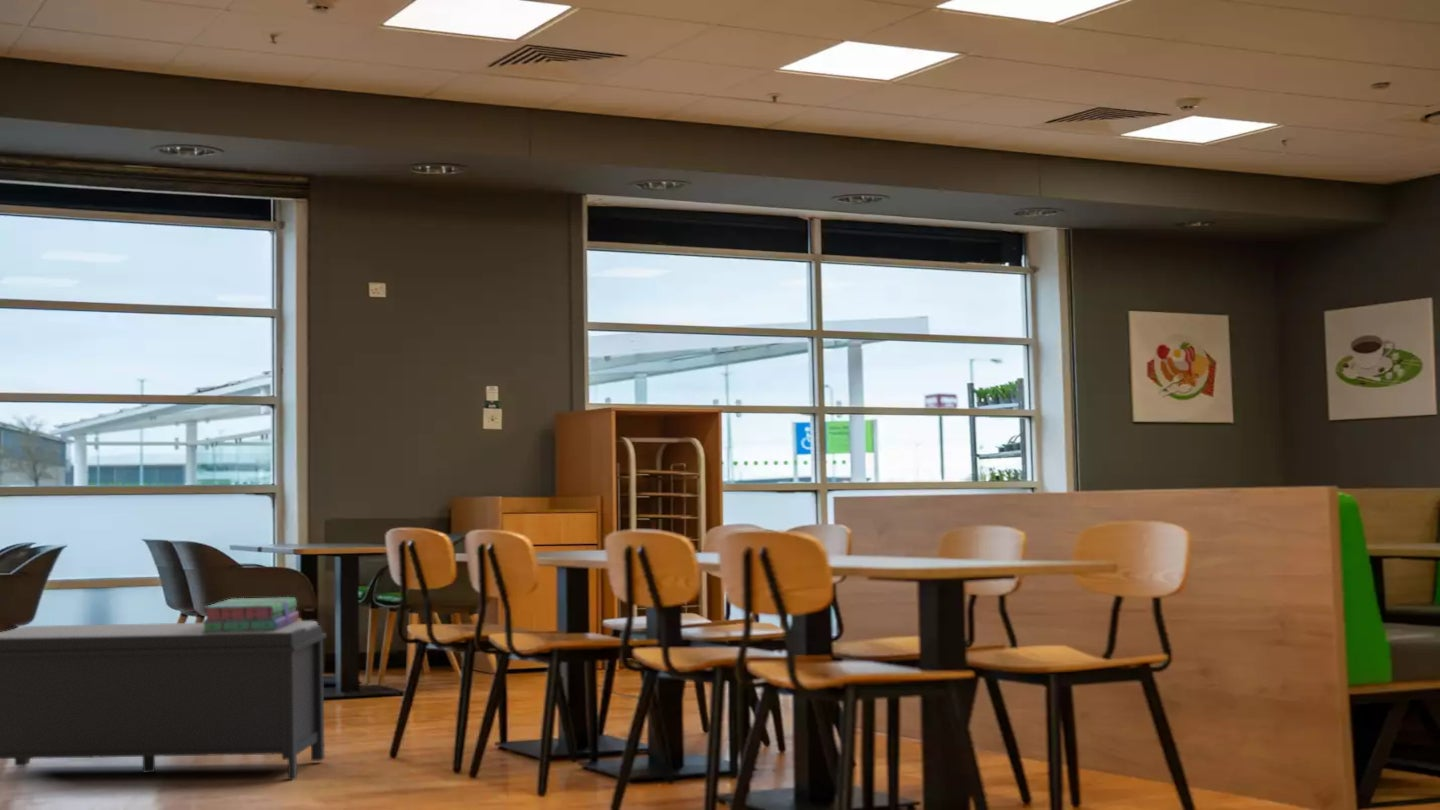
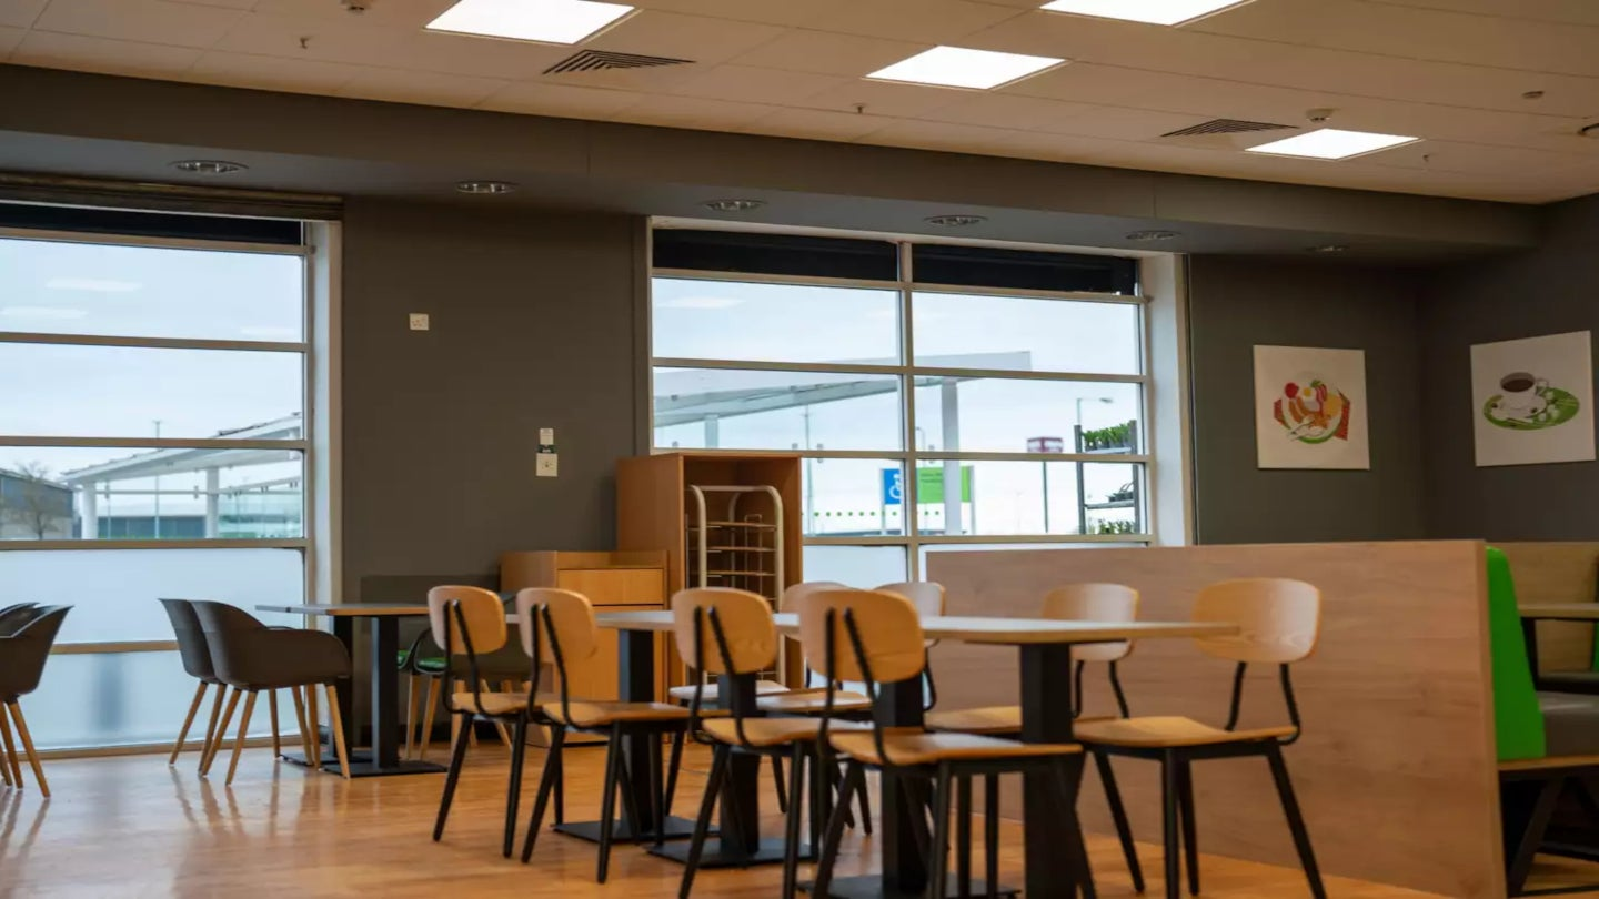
- stack of books [201,596,300,632]
- bench [0,620,327,781]
